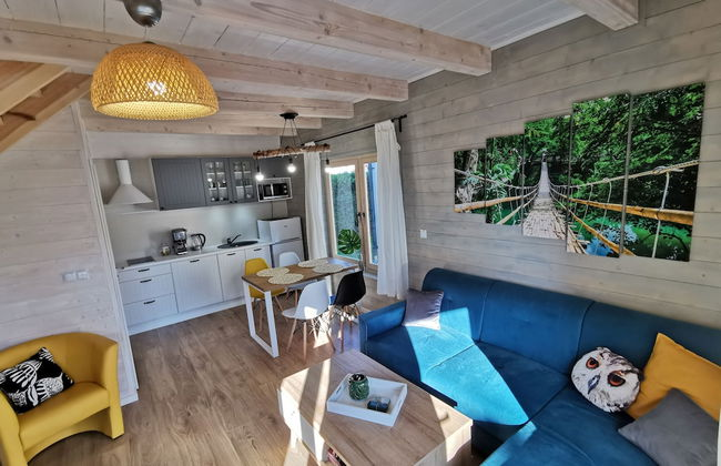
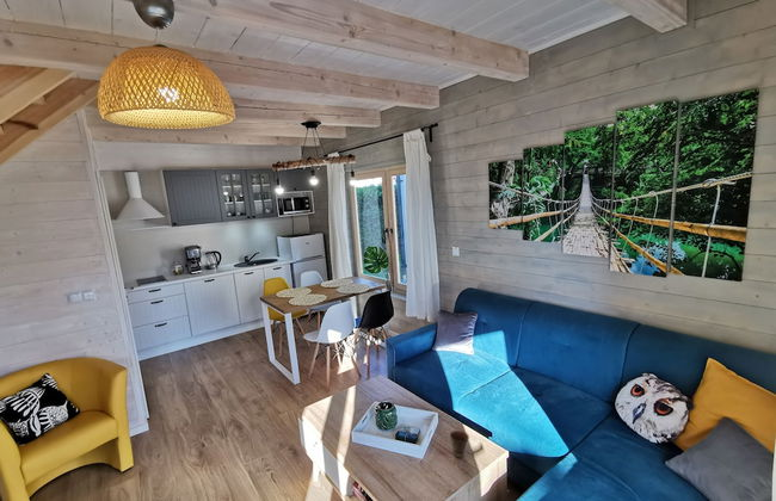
+ cup [449,429,470,458]
